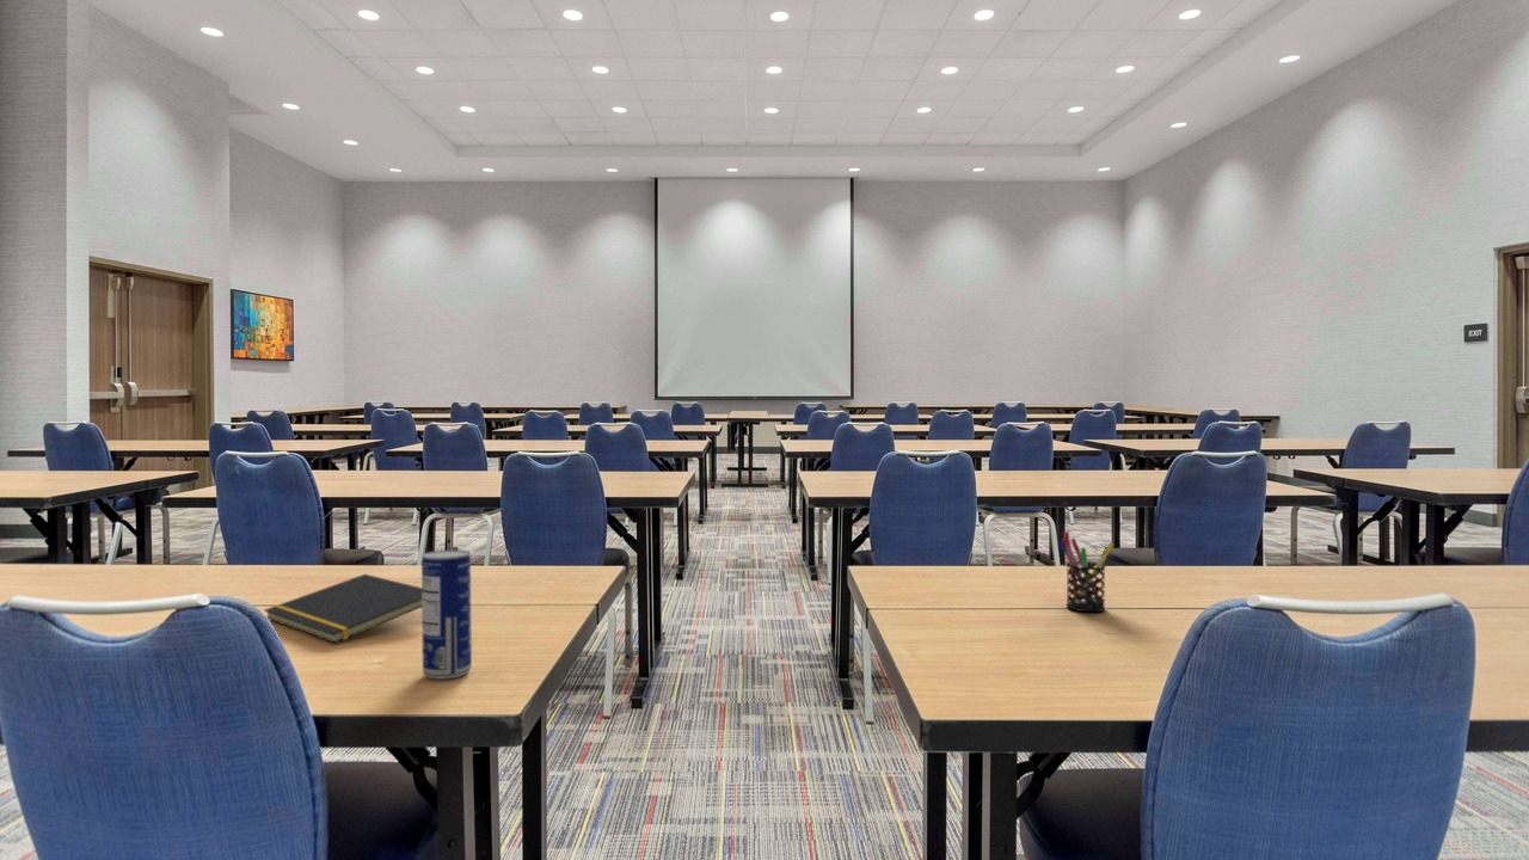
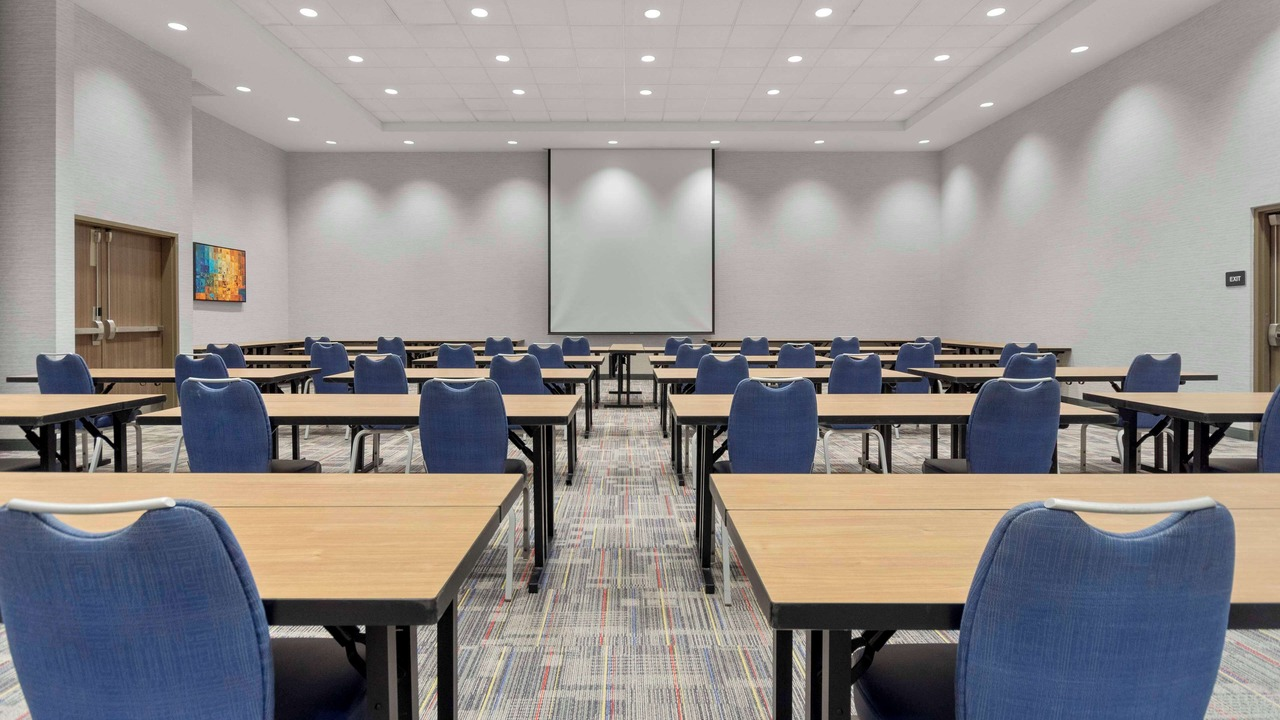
- pen holder [1058,530,1114,613]
- notepad [263,573,422,644]
- beverage can [420,548,473,681]
